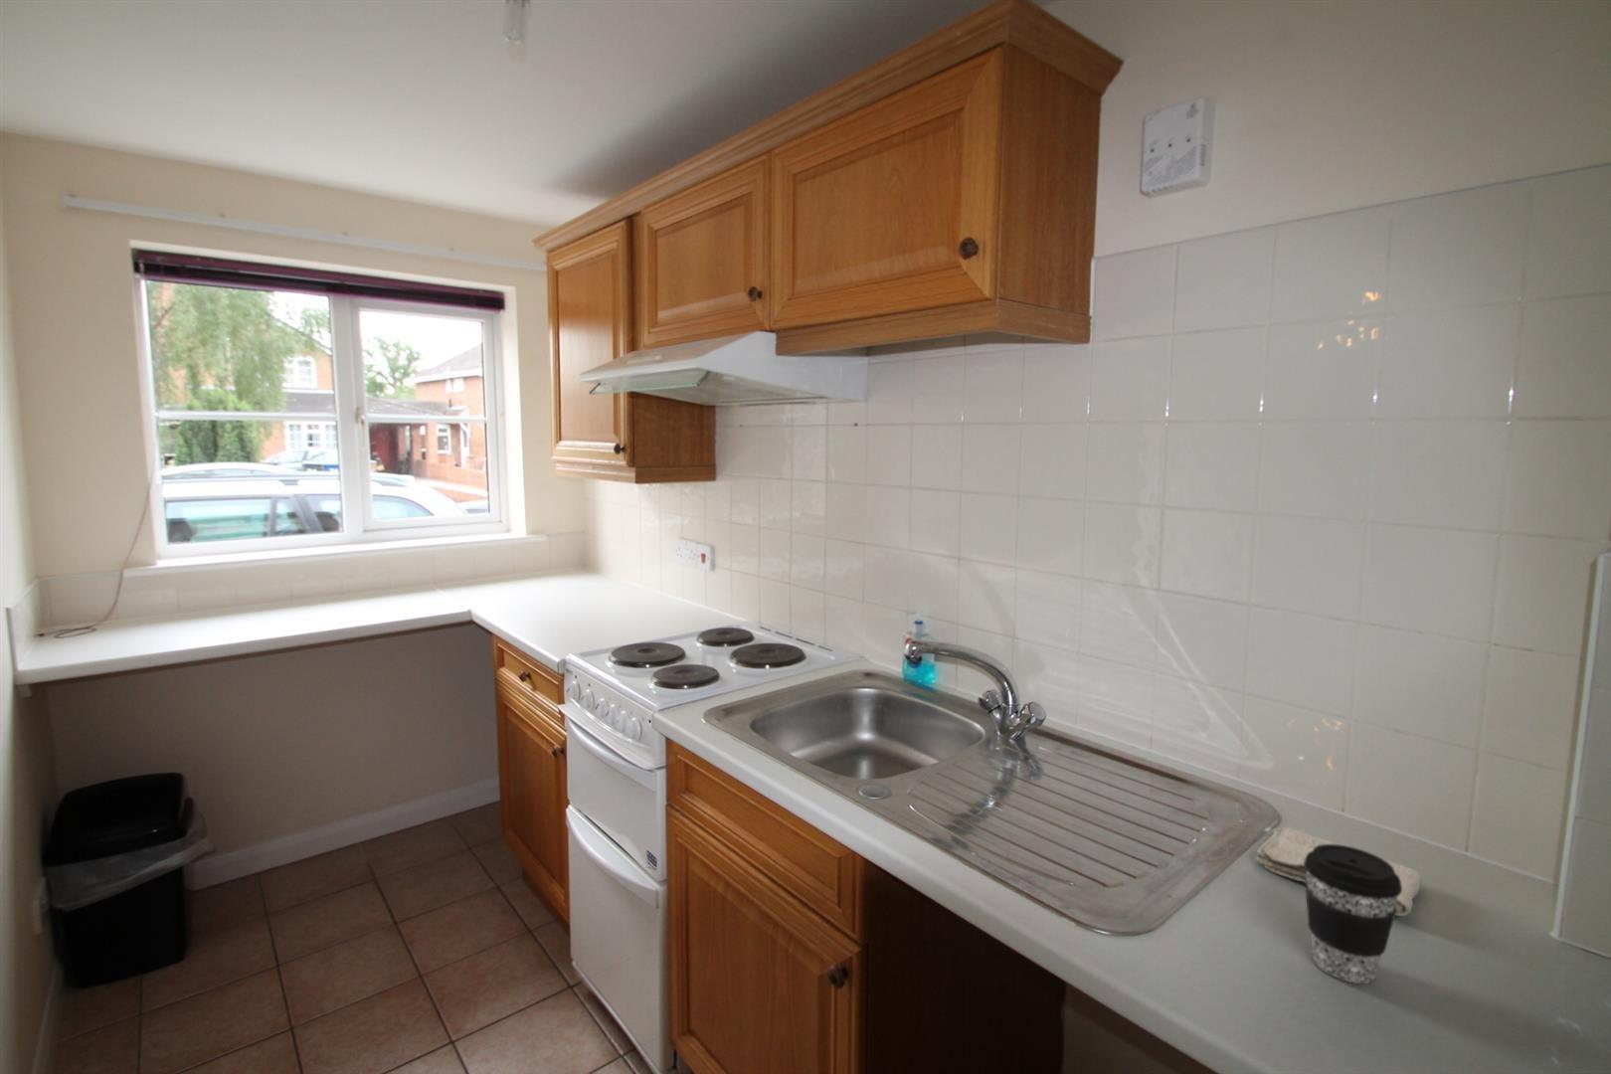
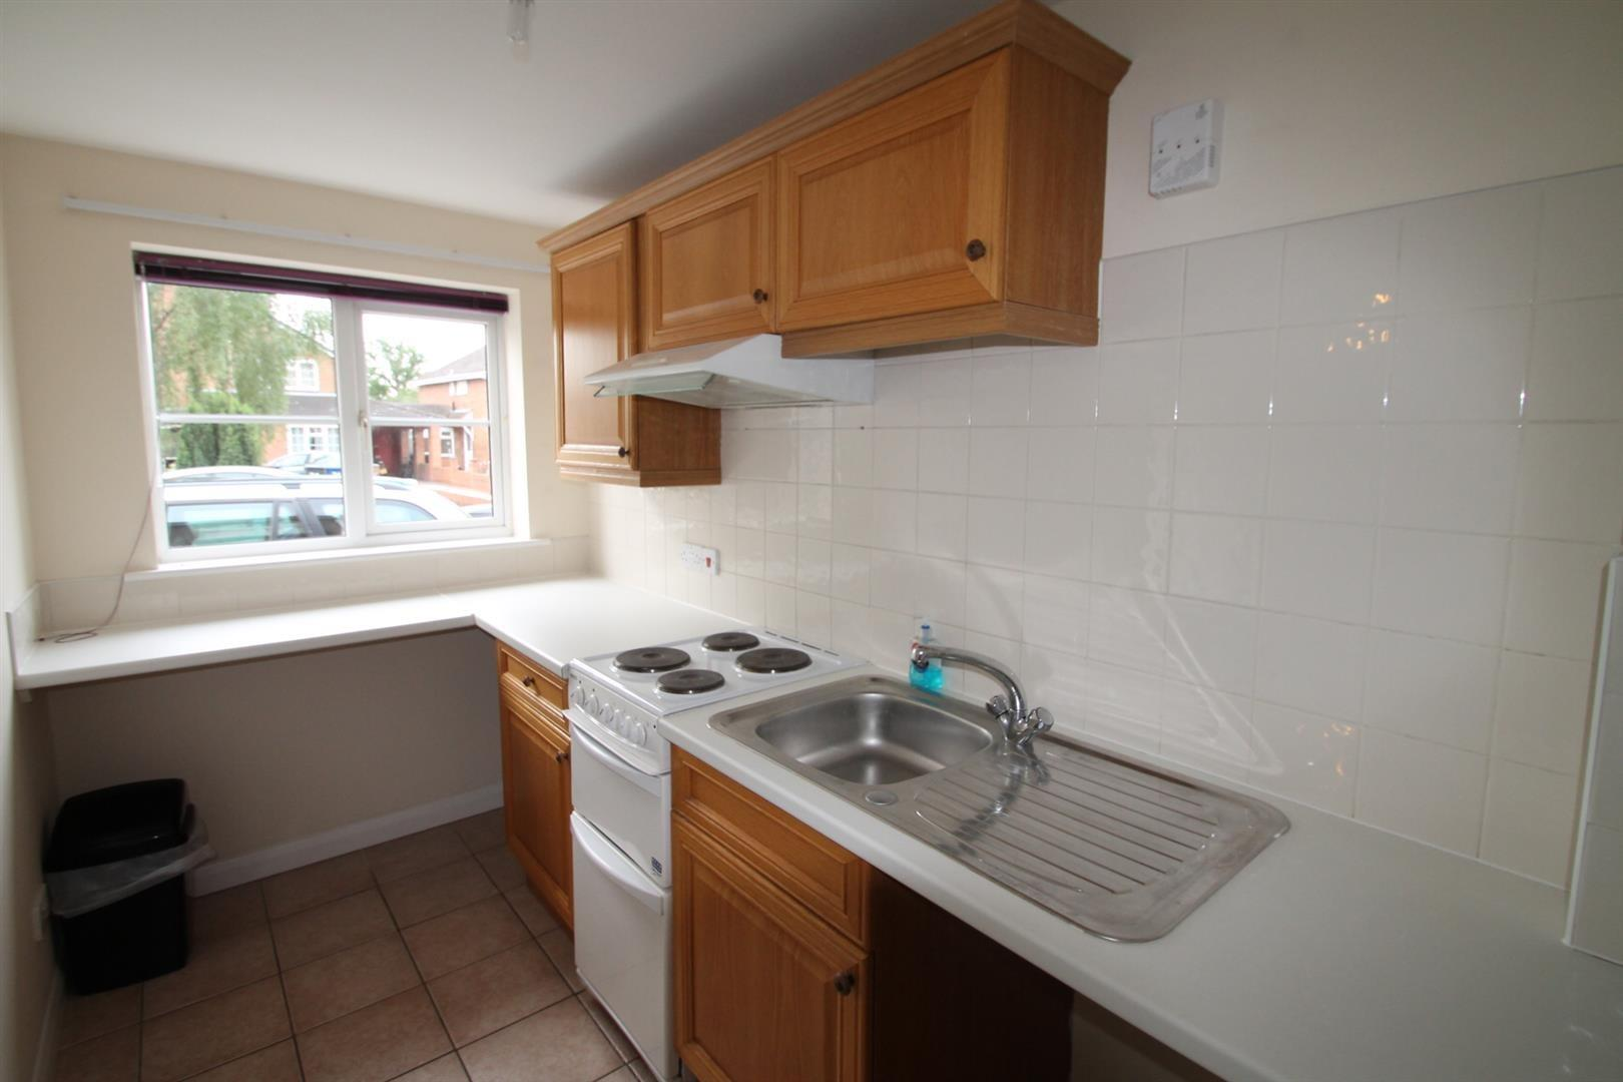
- coffee cup [1304,844,1402,984]
- washcloth [1255,826,1424,917]
